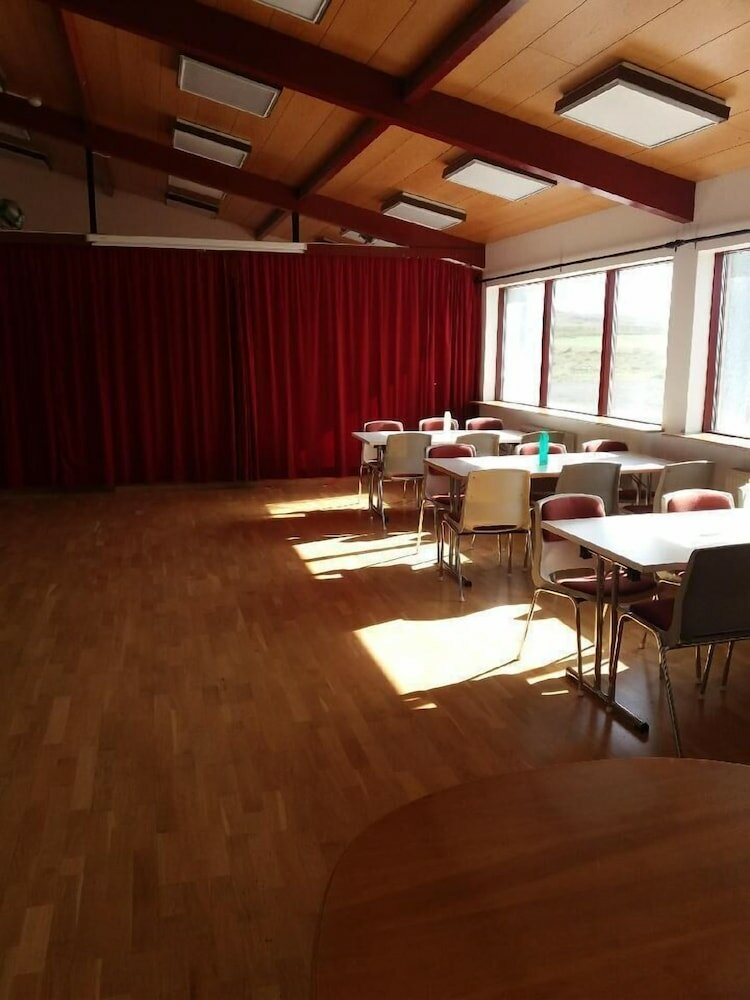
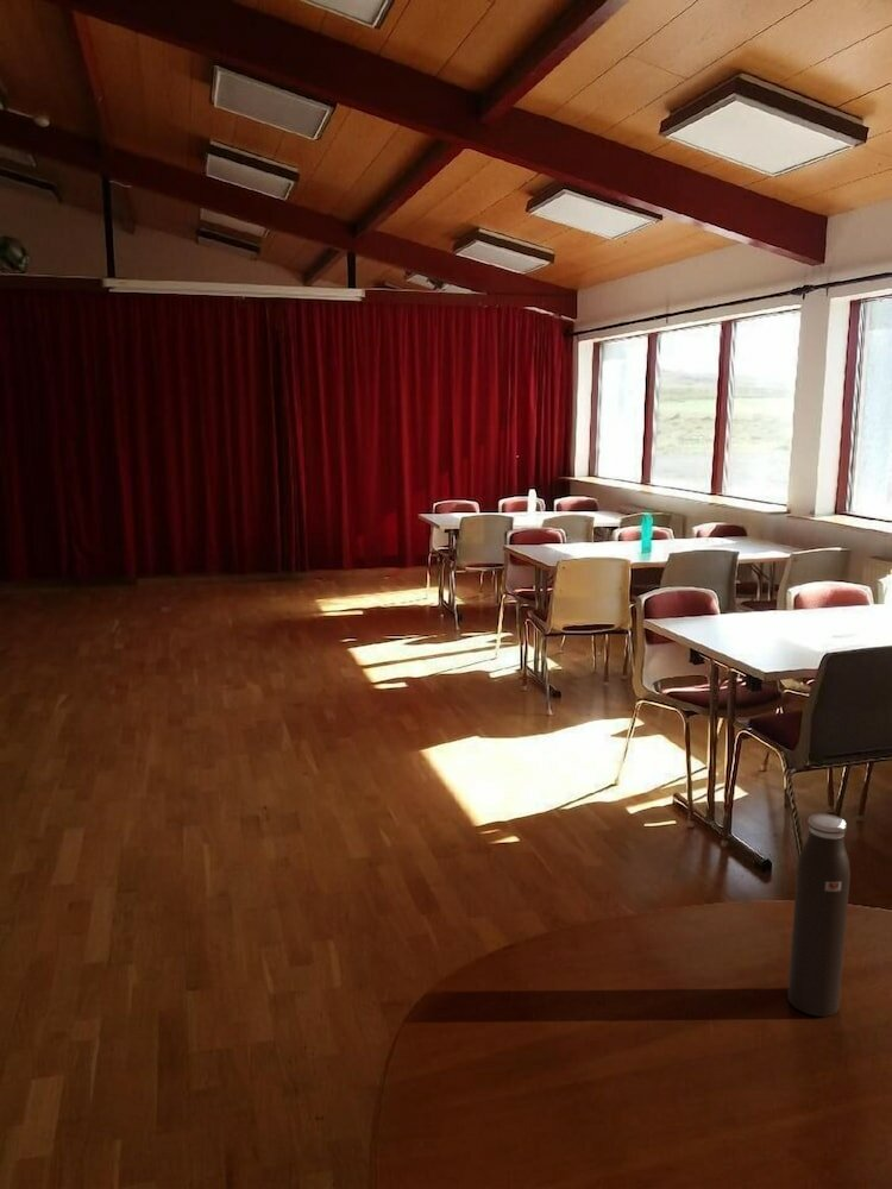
+ water bottle [786,812,852,1018]
